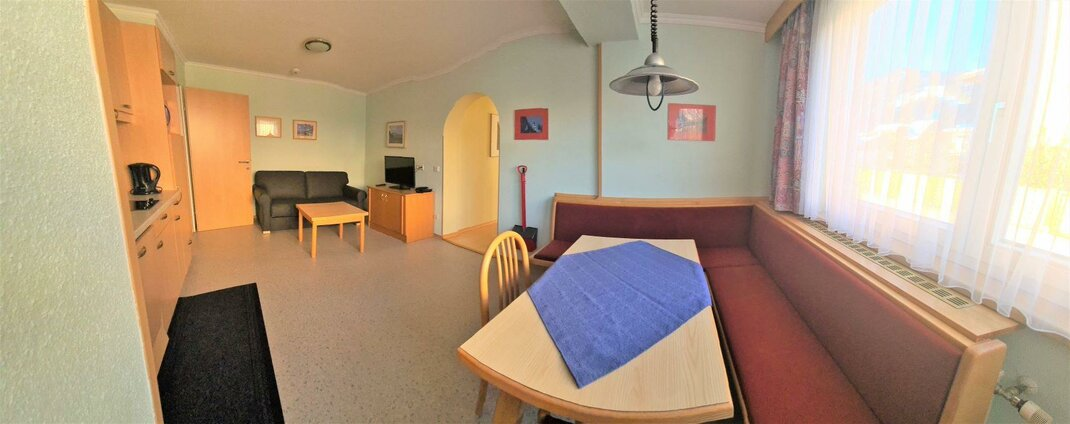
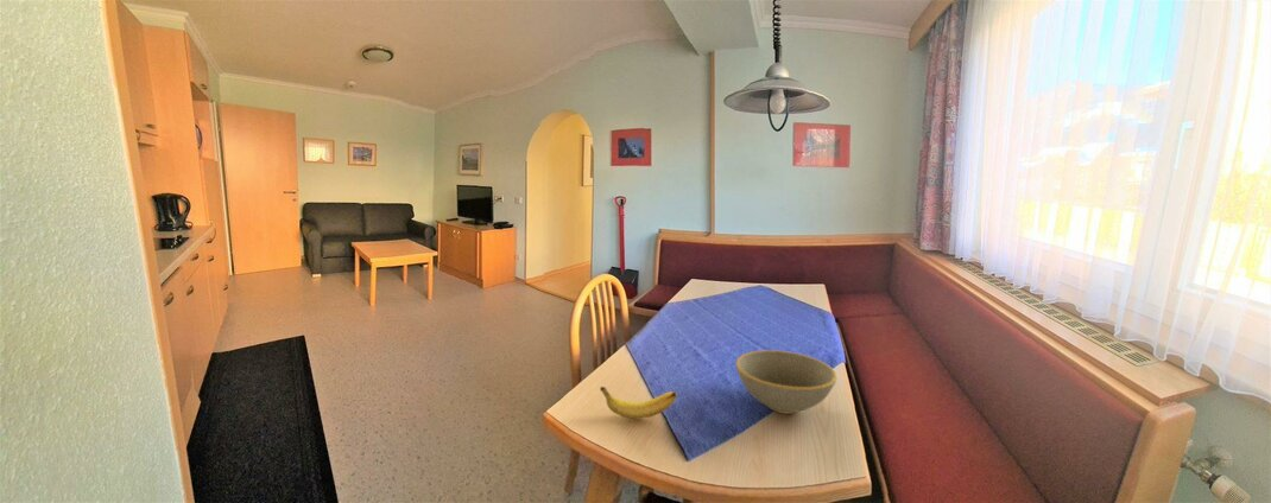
+ banana [599,386,678,420]
+ bowl [735,349,839,415]
